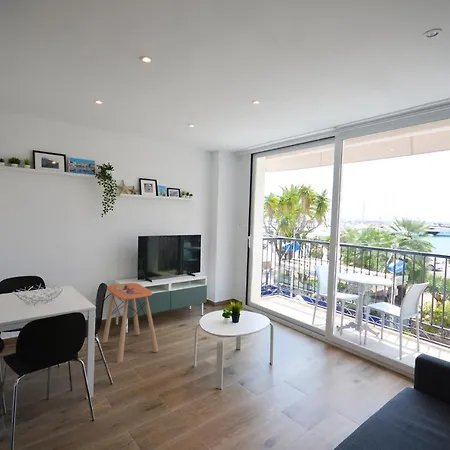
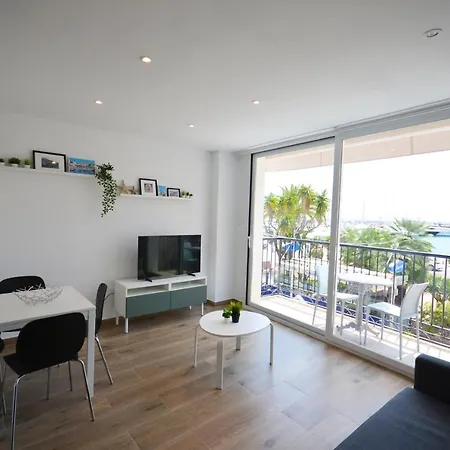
- side table [101,282,159,364]
